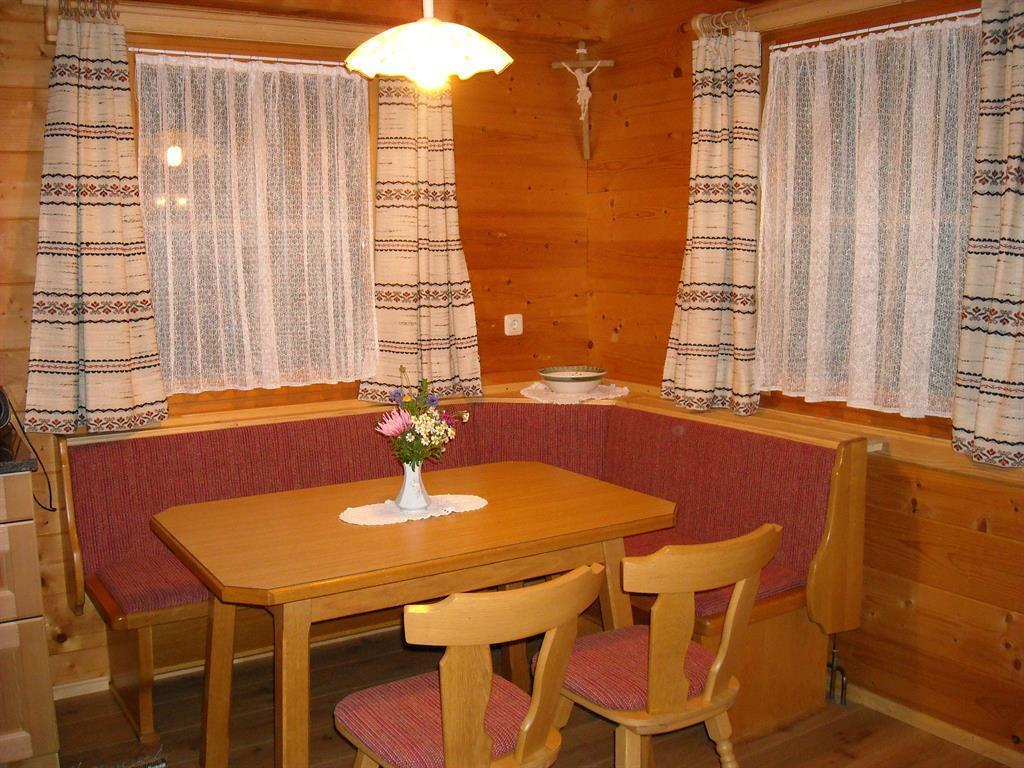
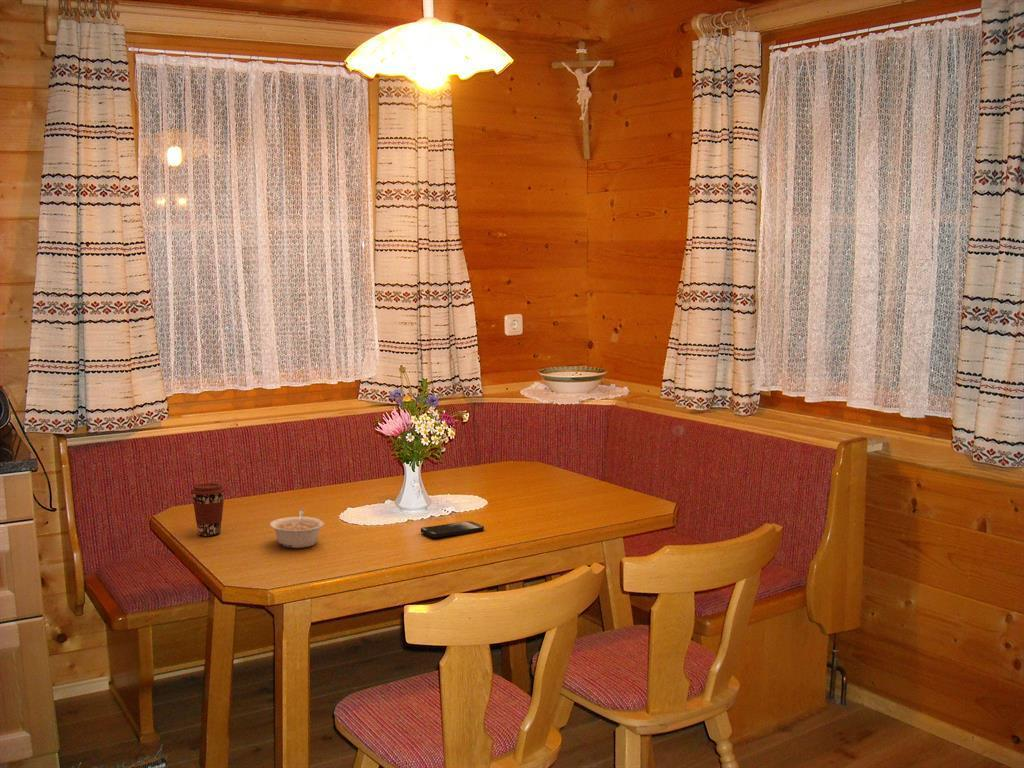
+ smartphone [420,520,485,538]
+ legume [269,509,325,549]
+ coffee cup [190,482,227,537]
